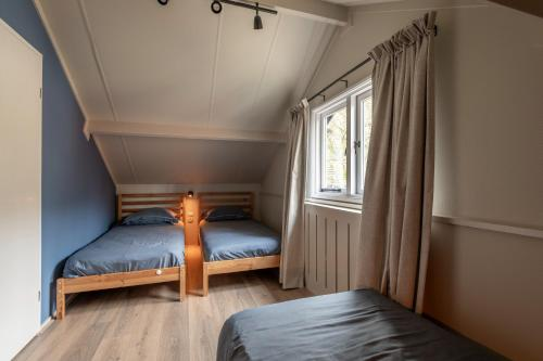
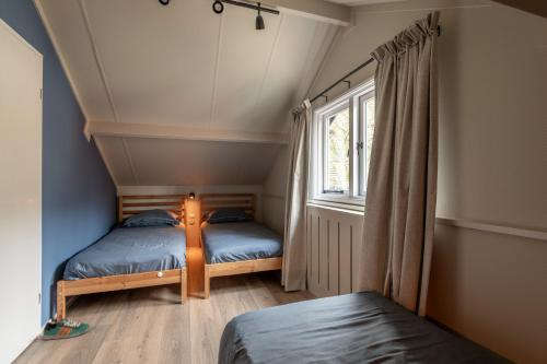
+ sneaker [42,318,91,341]
